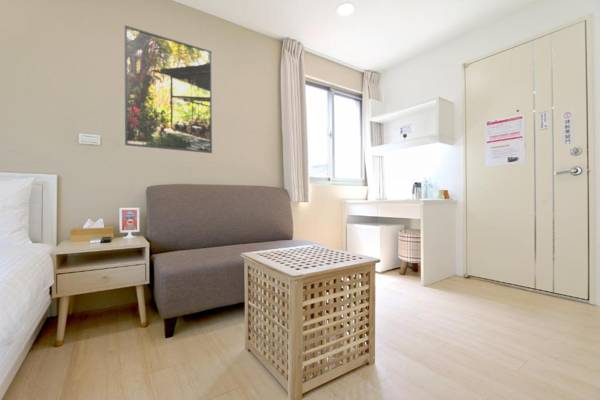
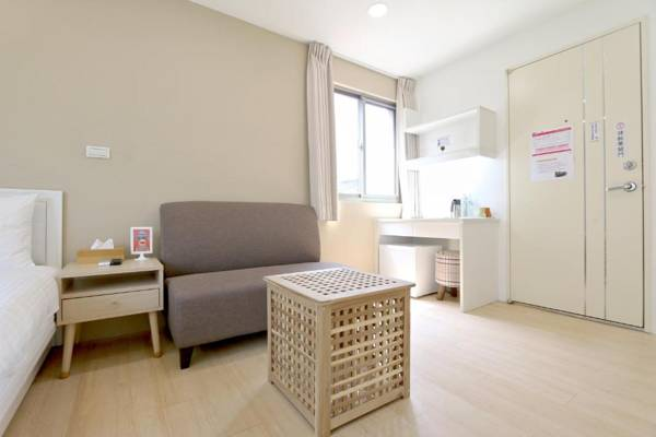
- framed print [124,24,213,154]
